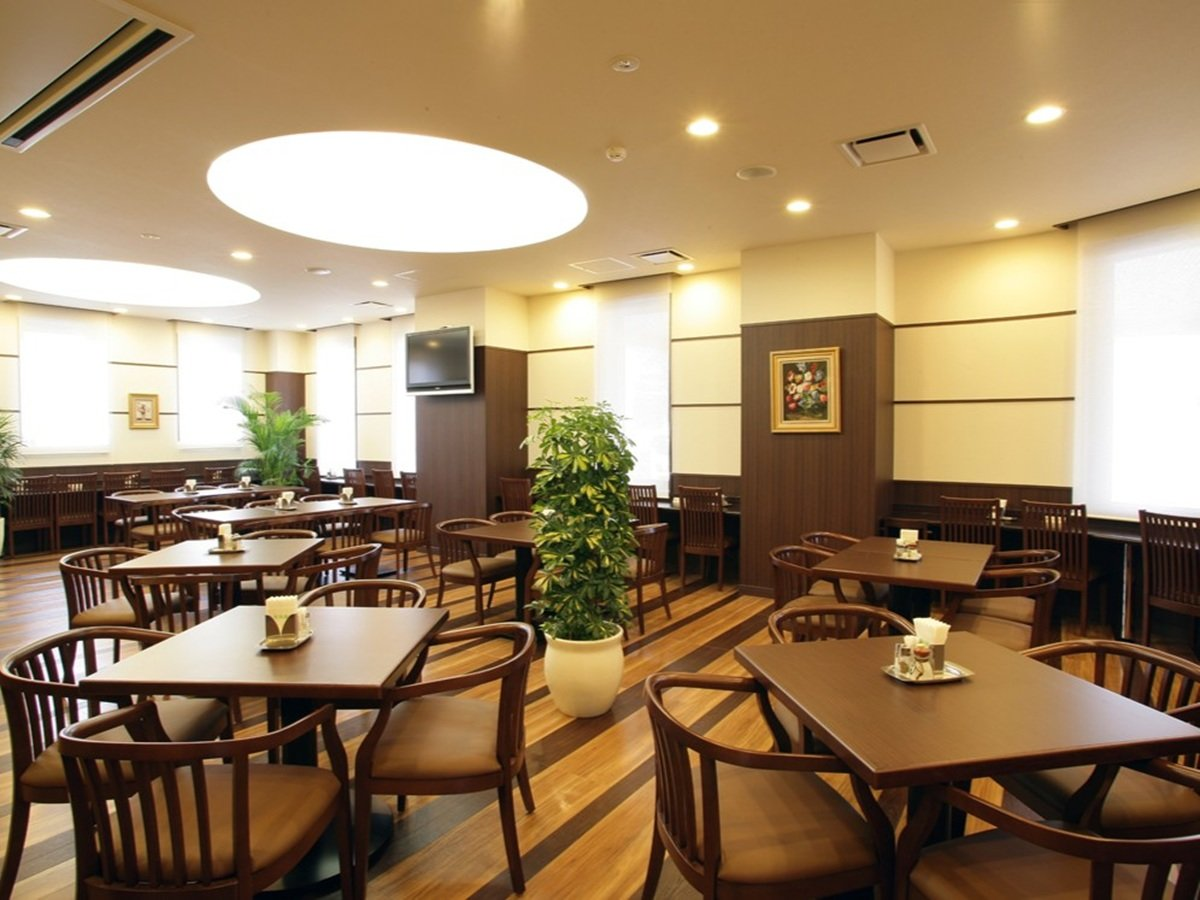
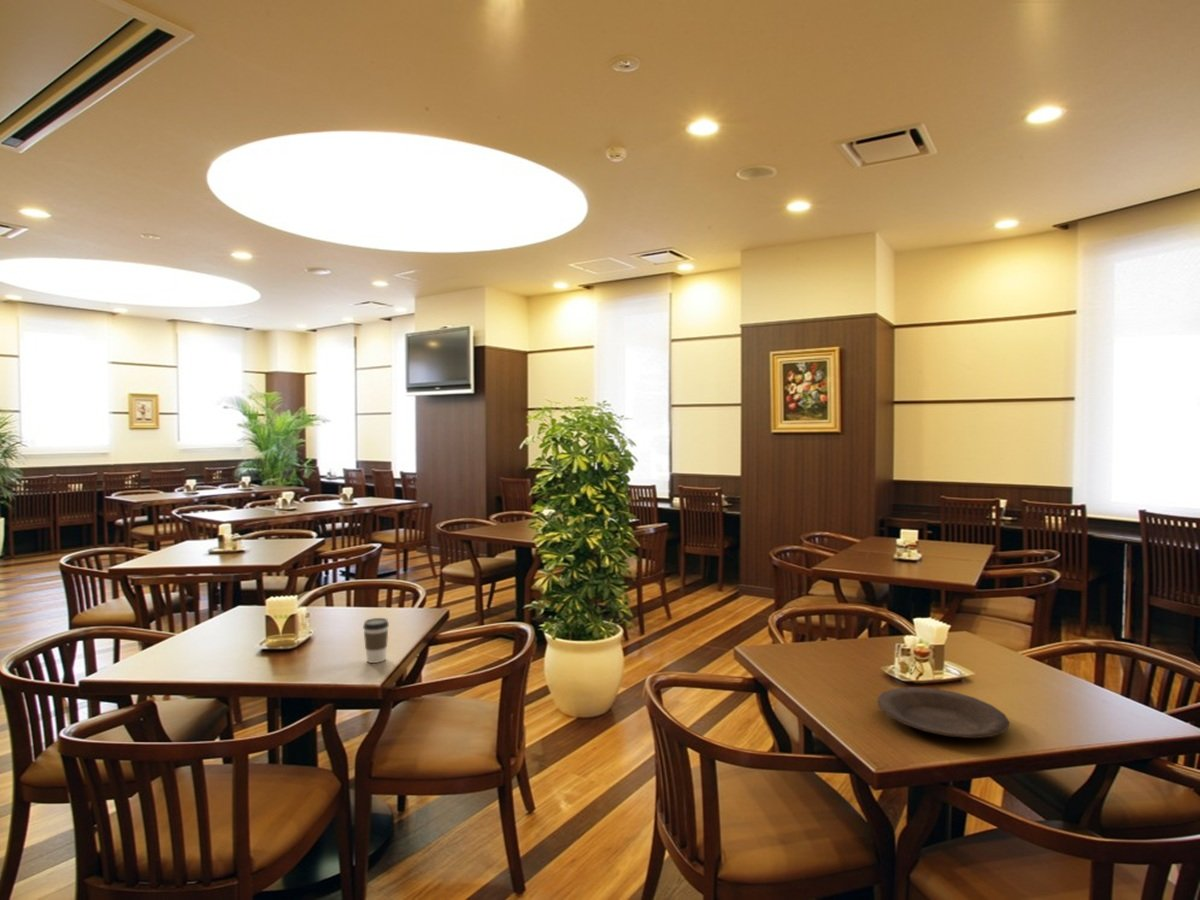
+ plate [876,686,1011,739]
+ coffee cup [362,617,390,664]
